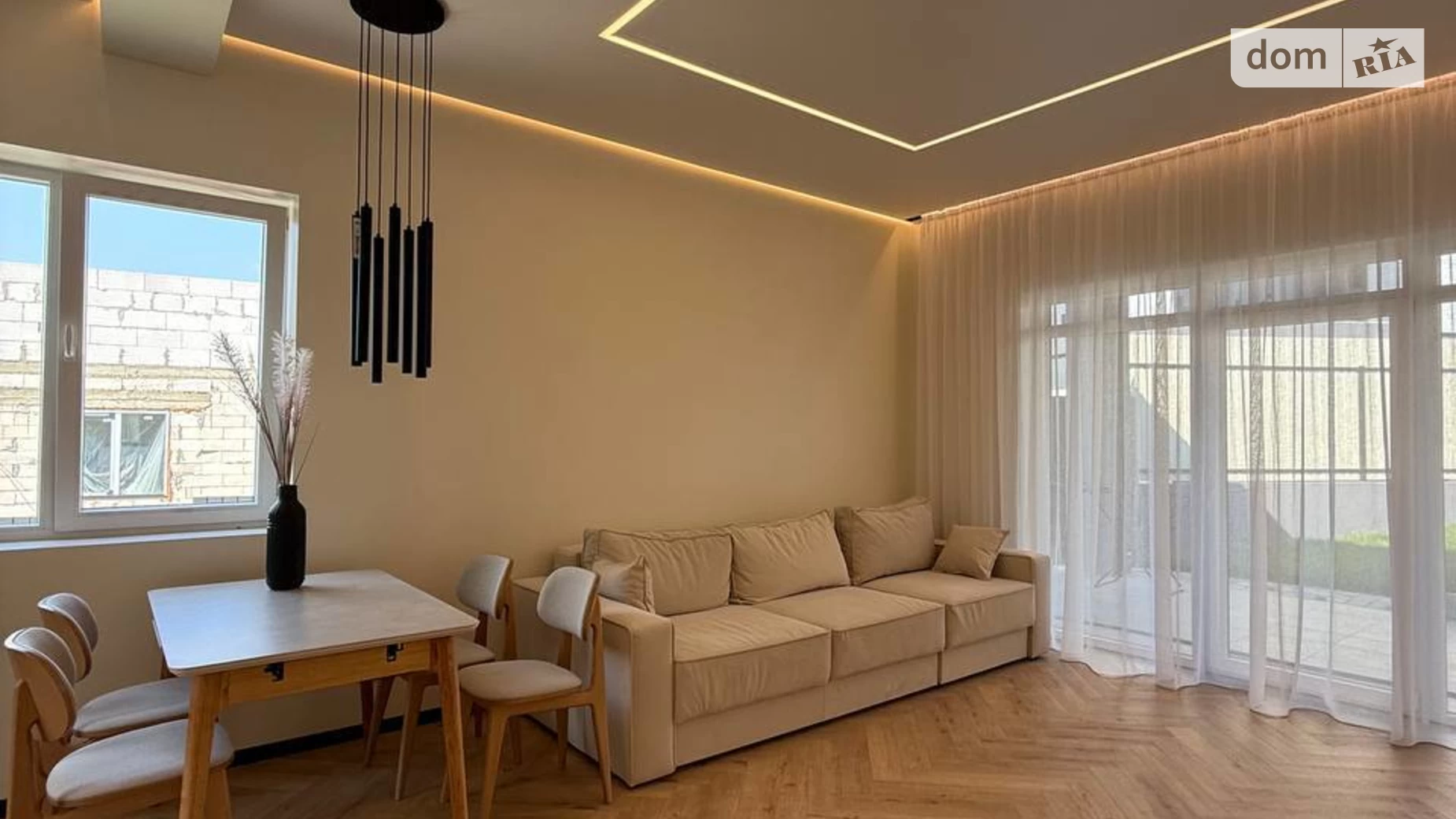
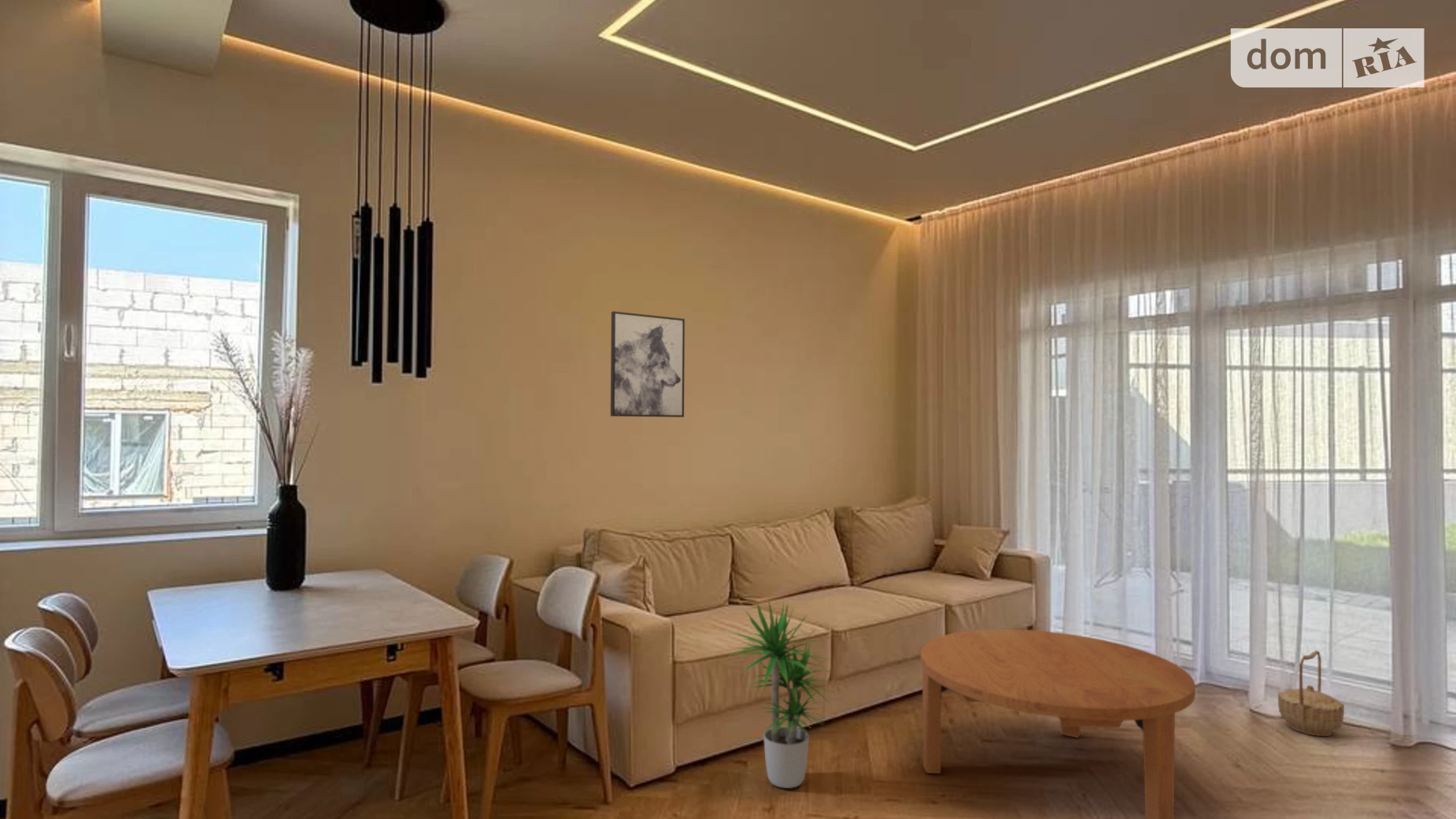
+ wall art [610,310,686,418]
+ basket [1277,650,1345,737]
+ potted plant [727,598,838,789]
+ coffee table [920,628,1196,819]
